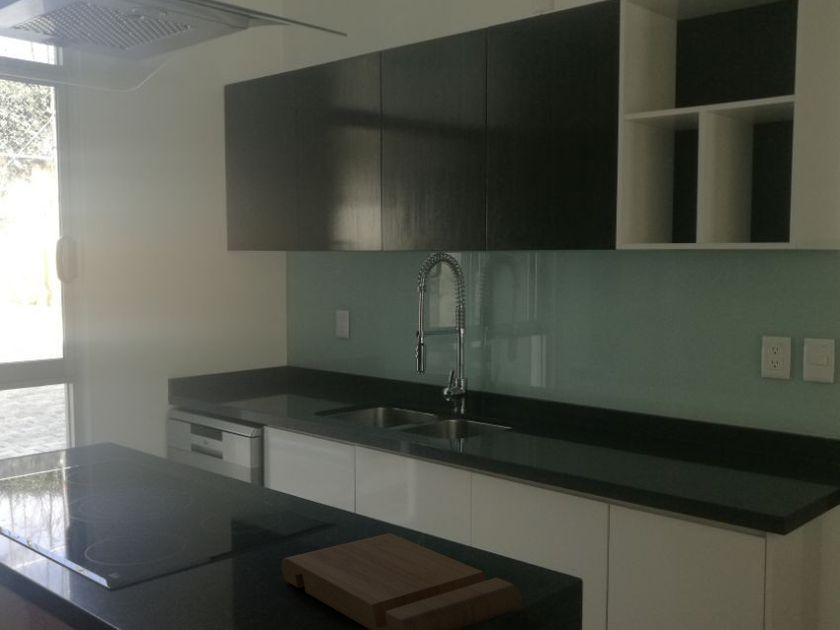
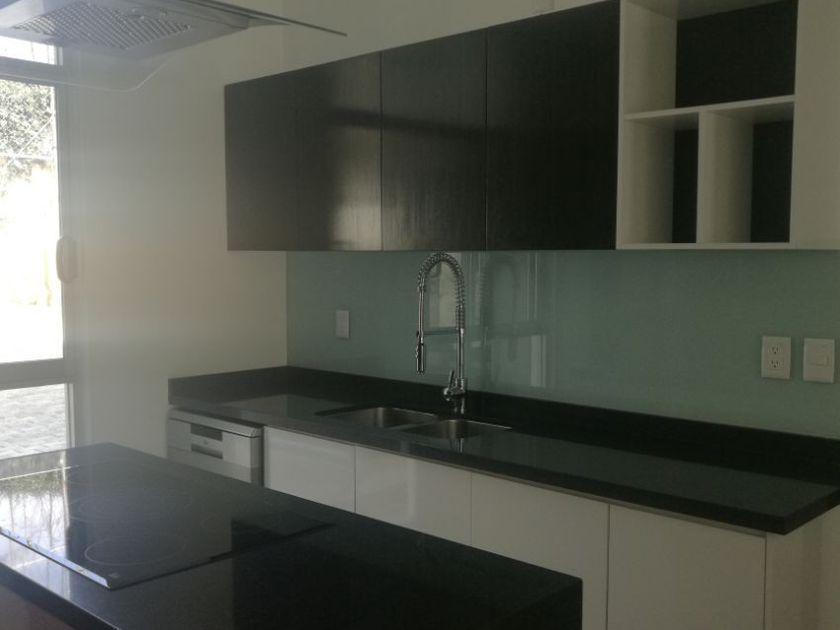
- cutting board [281,532,522,630]
